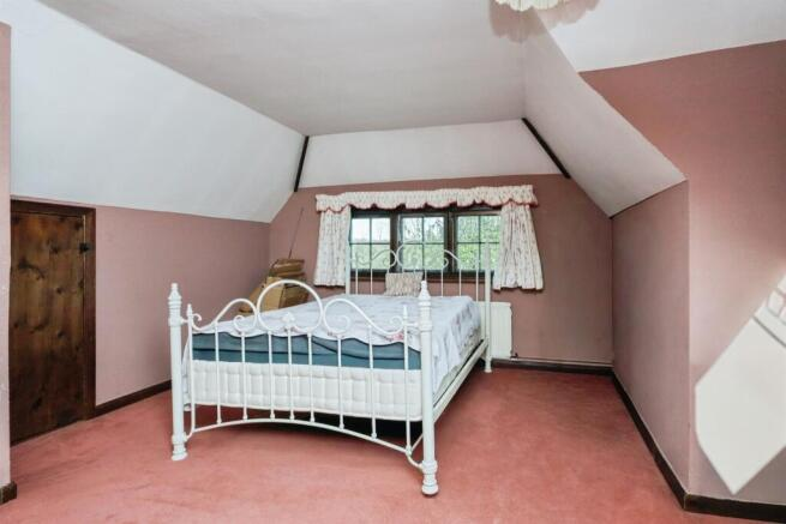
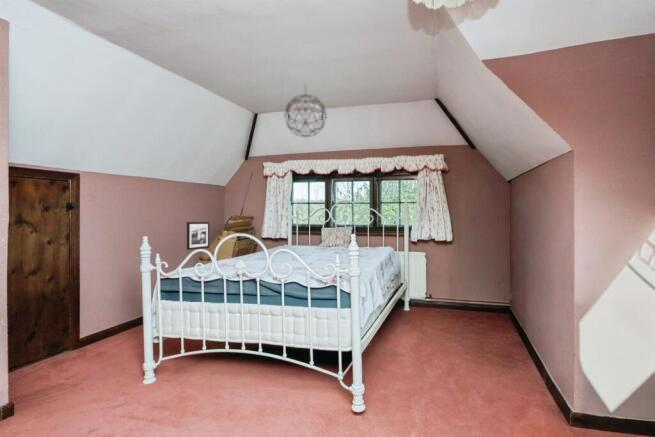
+ pendant light [283,82,328,138]
+ picture frame [186,221,210,251]
